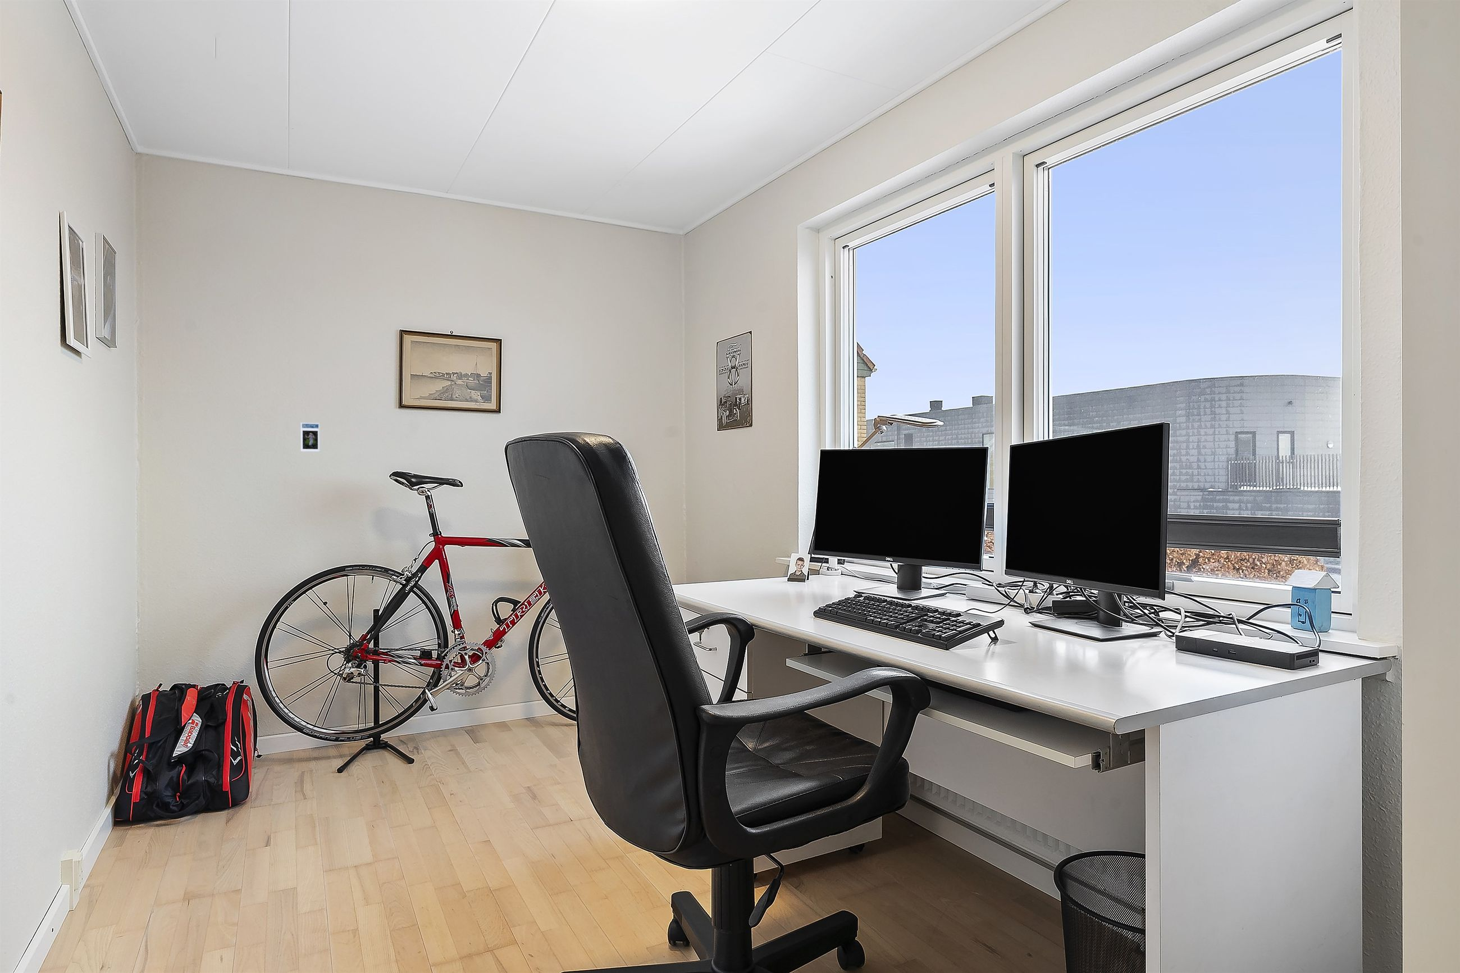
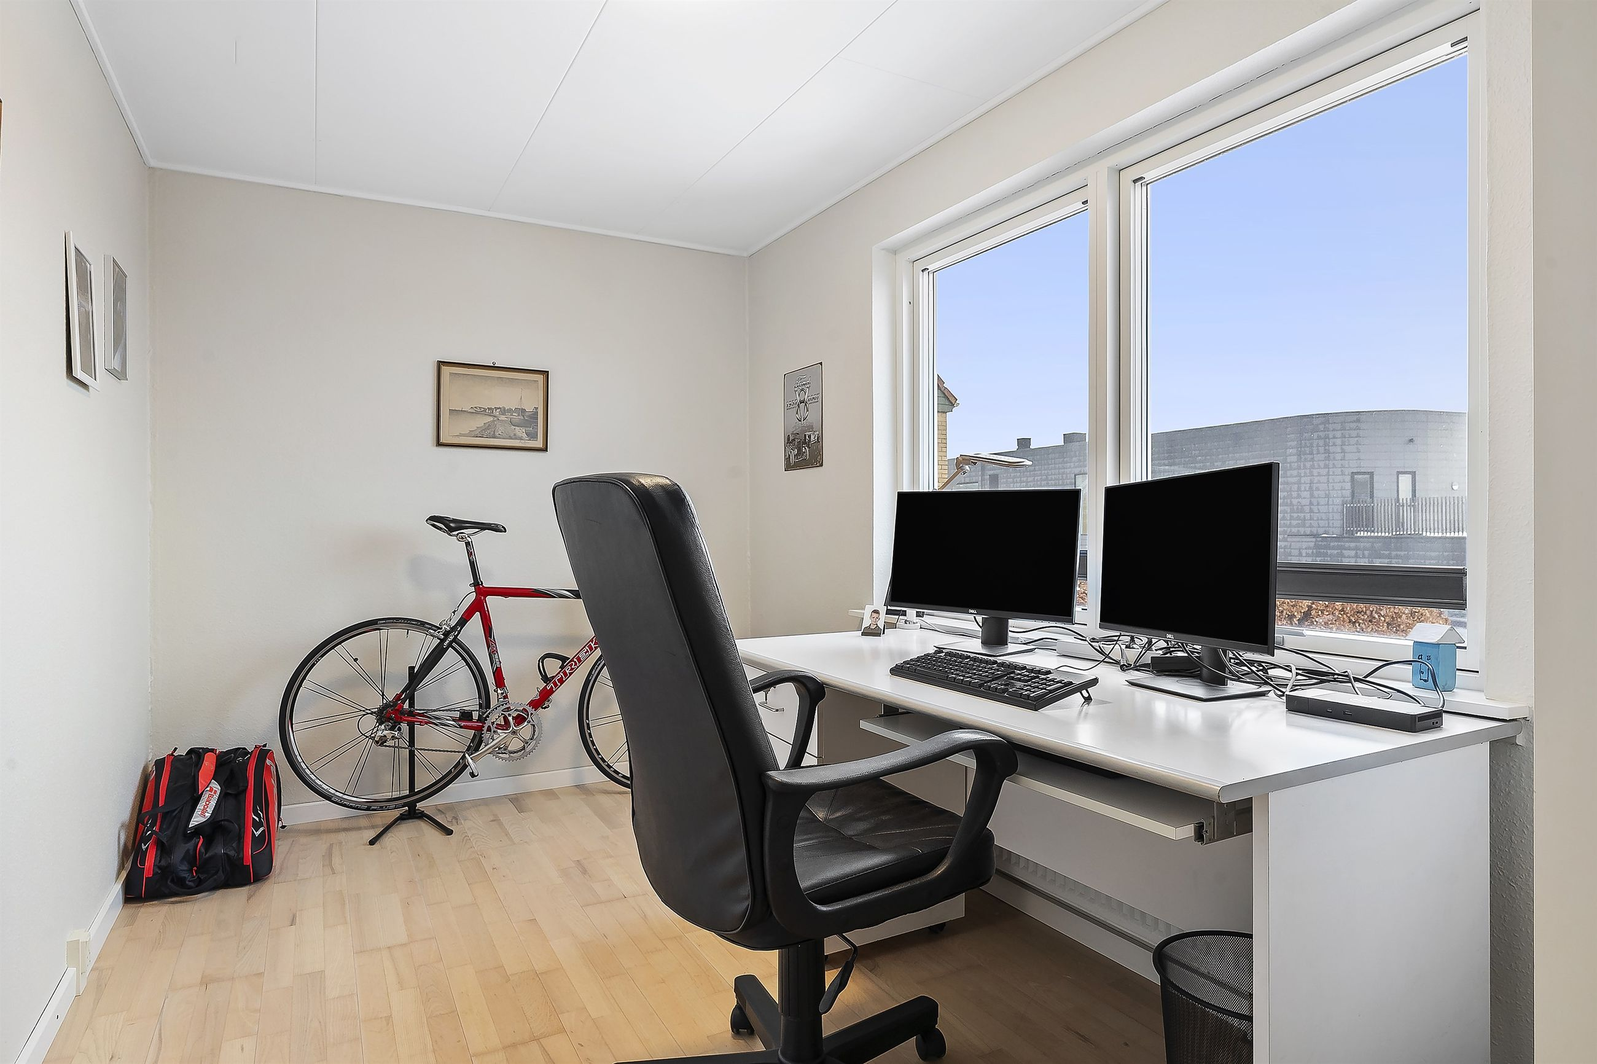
- trading card [300,422,320,452]
